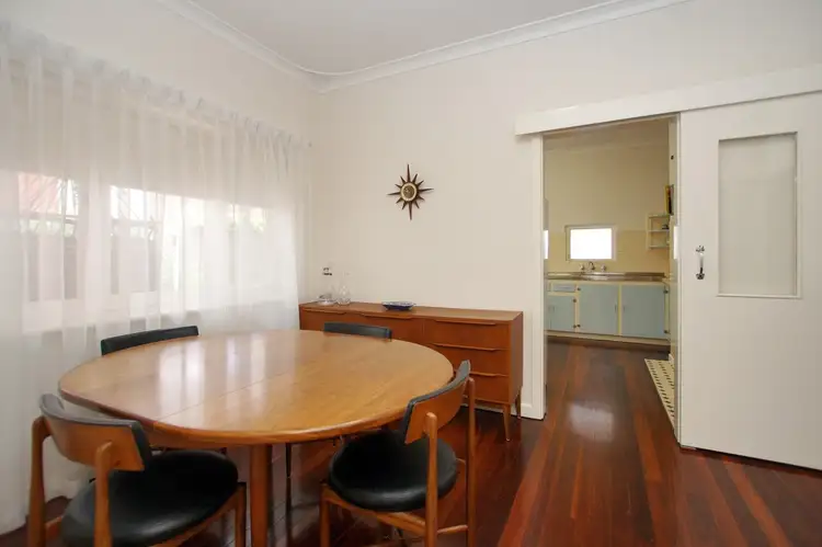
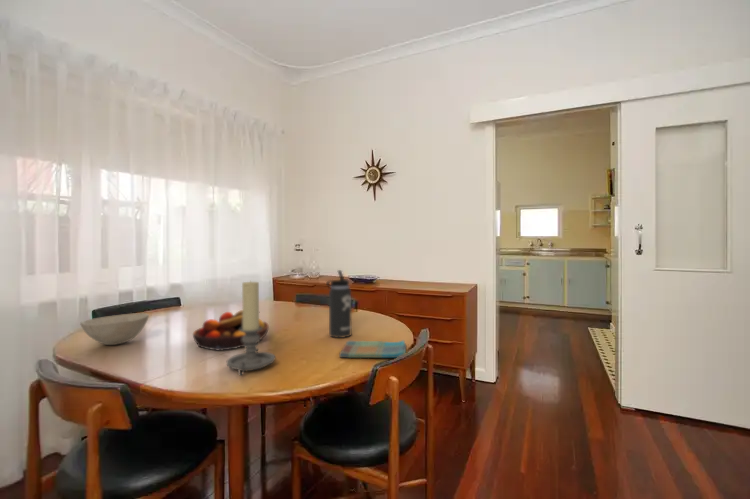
+ candle holder [226,279,276,377]
+ fruit bowl [192,309,270,351]
+ thermos bottle [325,269,353,339]
+ bowl [79,312,150,346]
+ dish towel [338,339,407,359]
